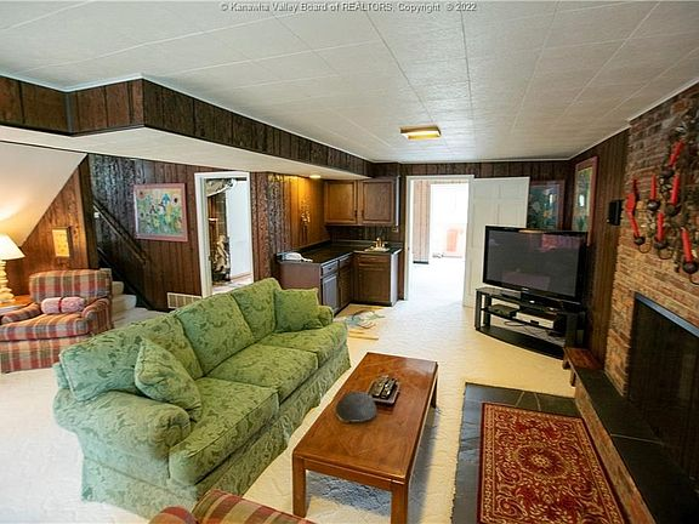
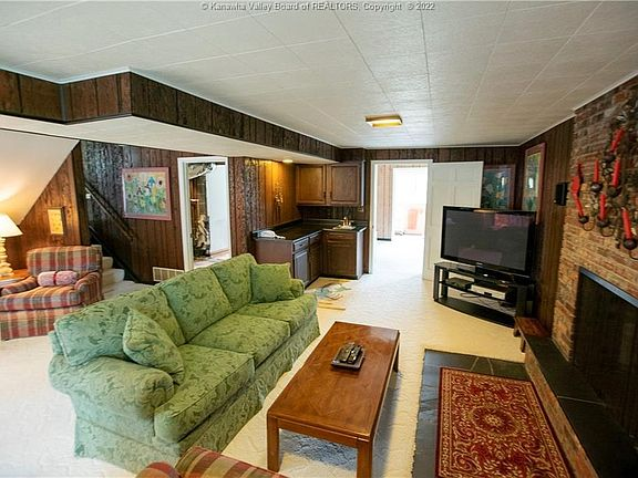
- decorative bowl [334,391,379,423]
